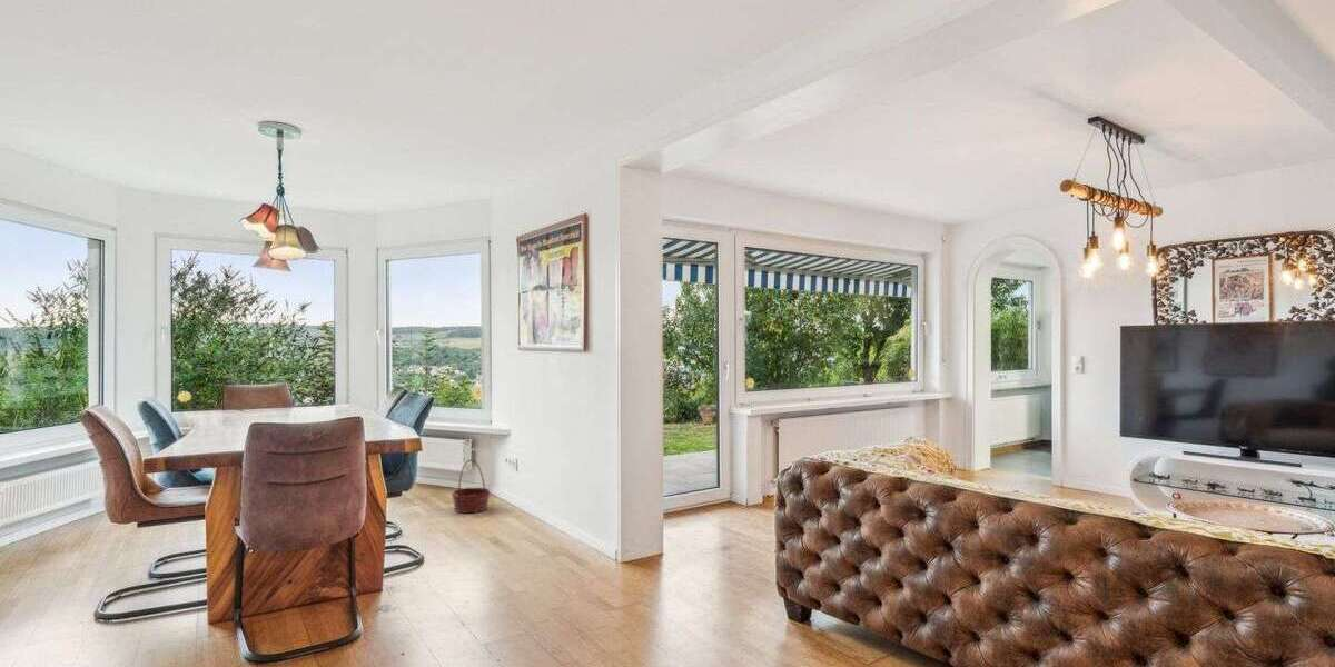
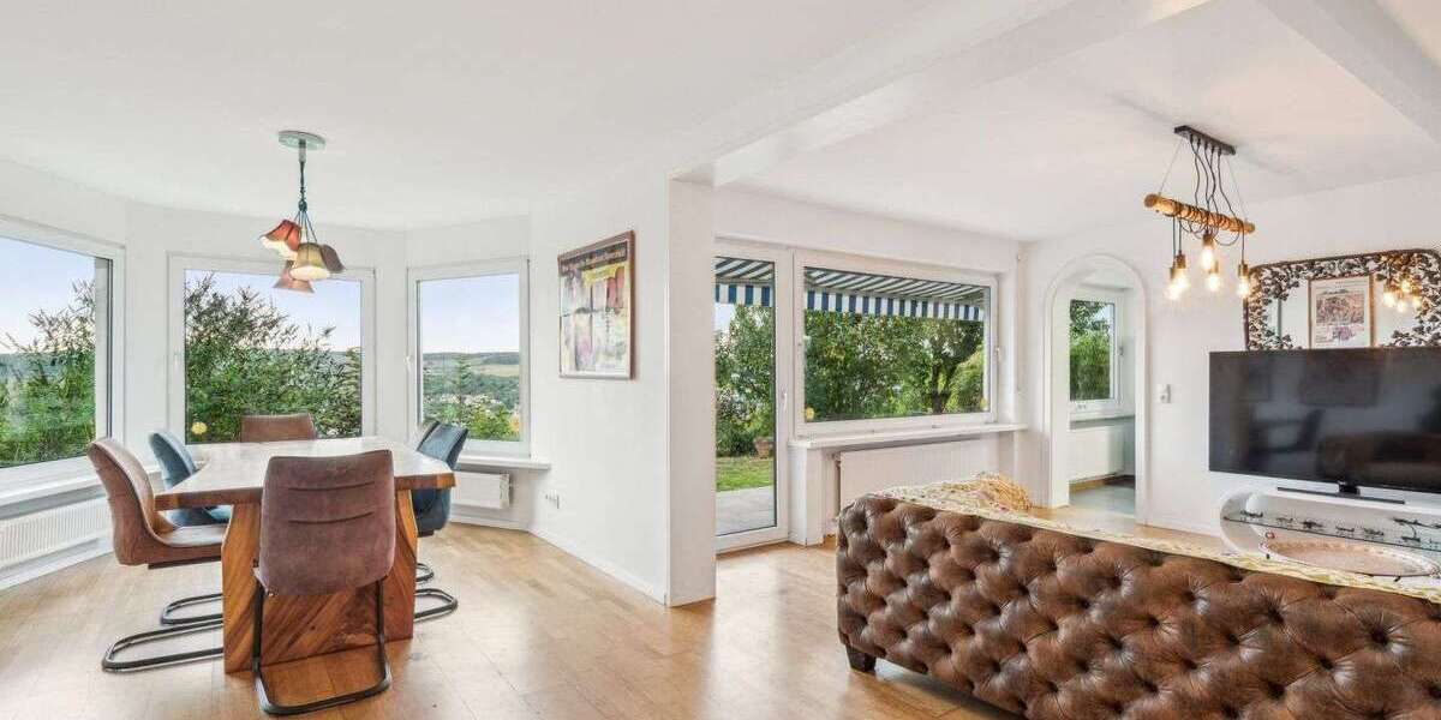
- basket [451,459,491,515]
